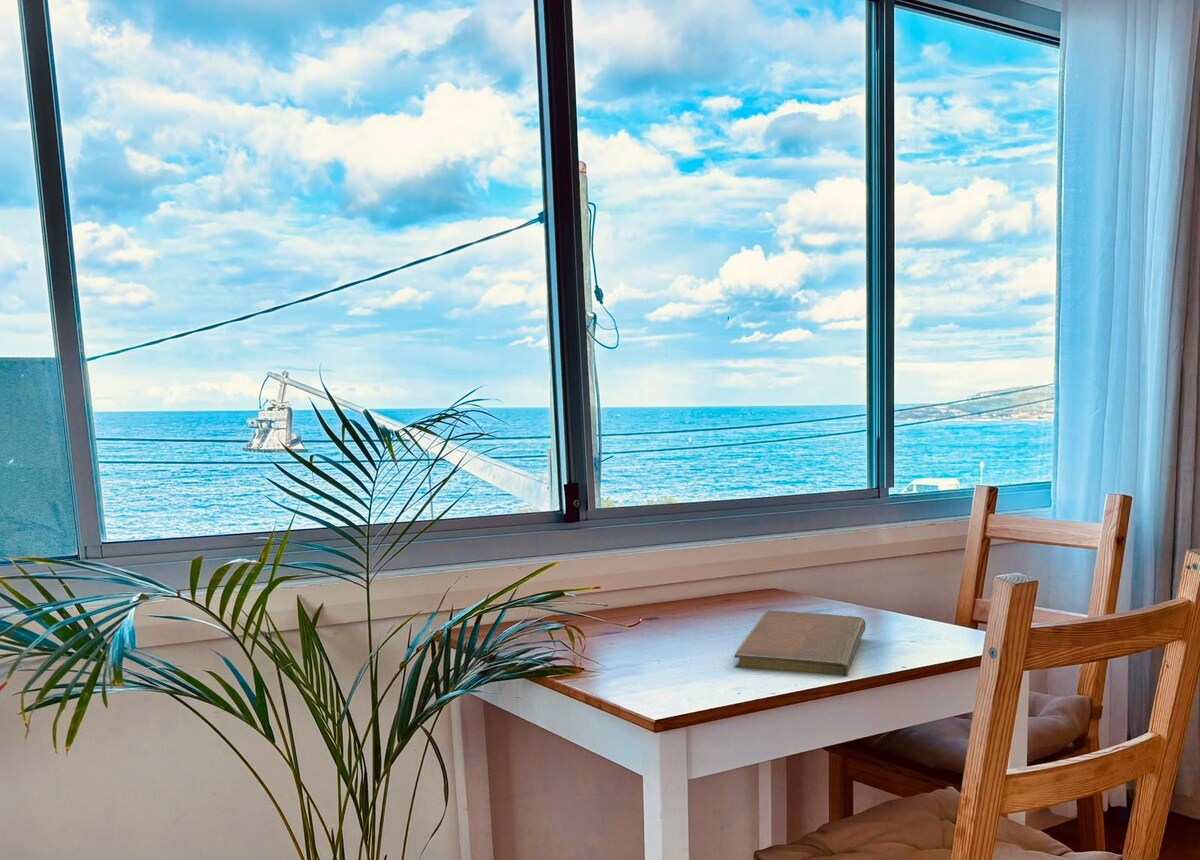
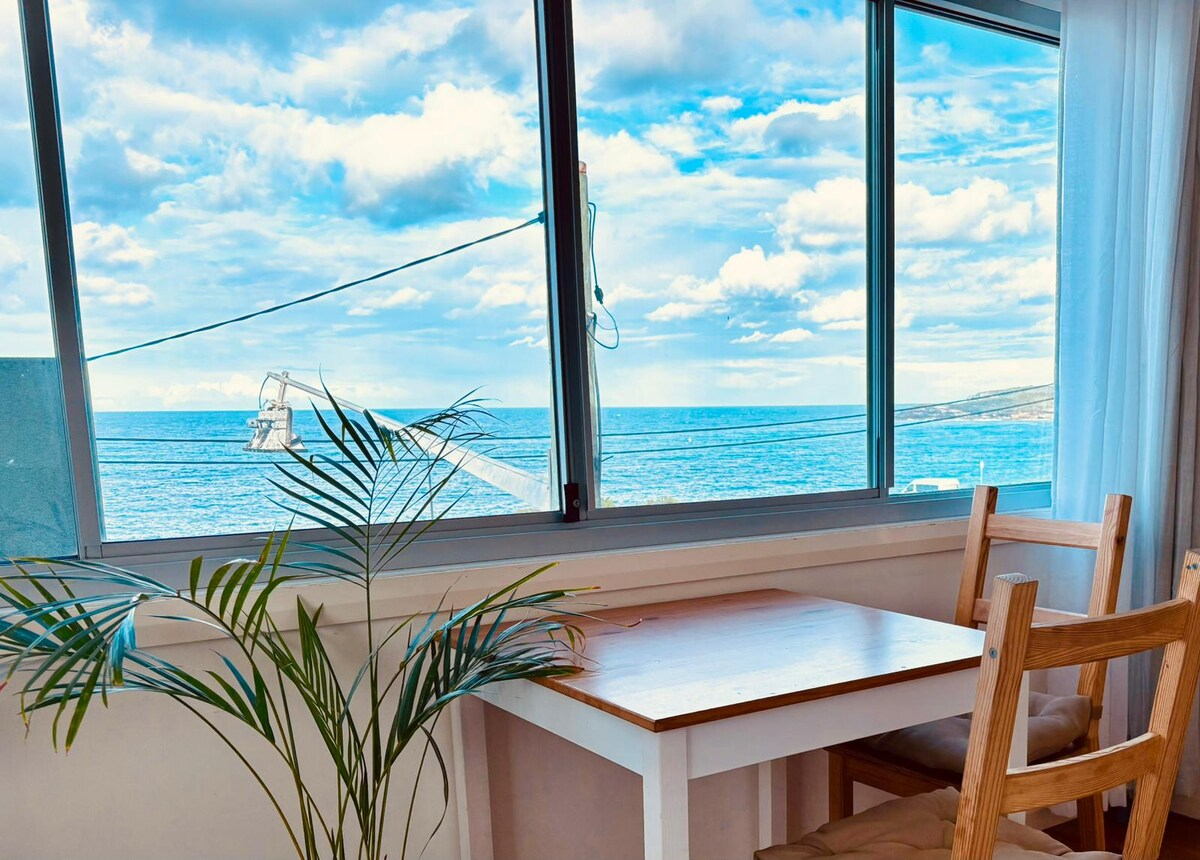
- notebook [733,609,867,677]
